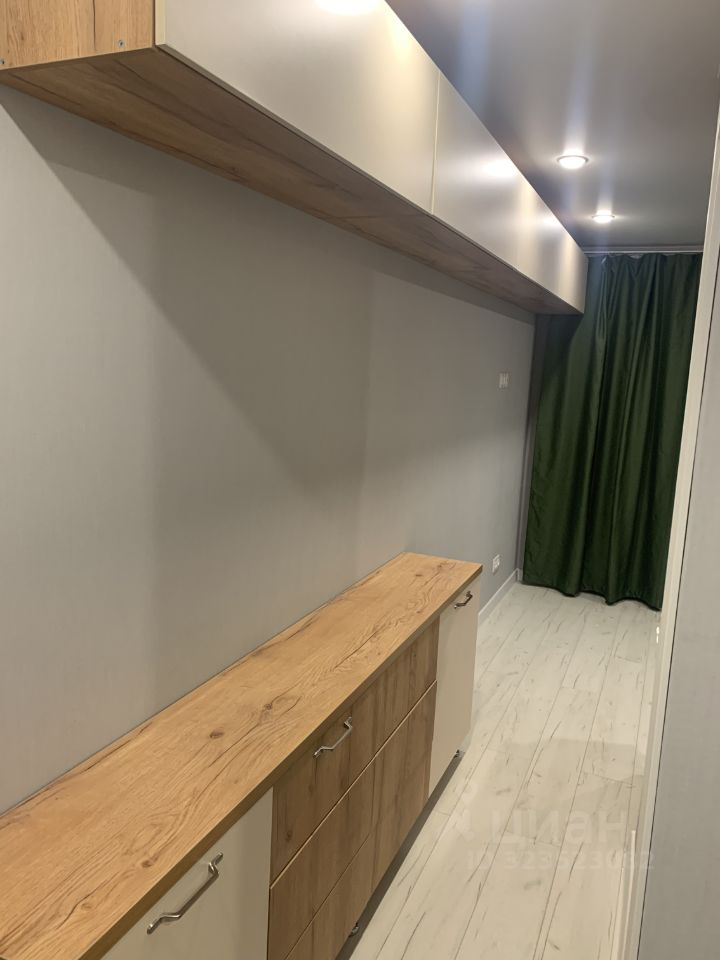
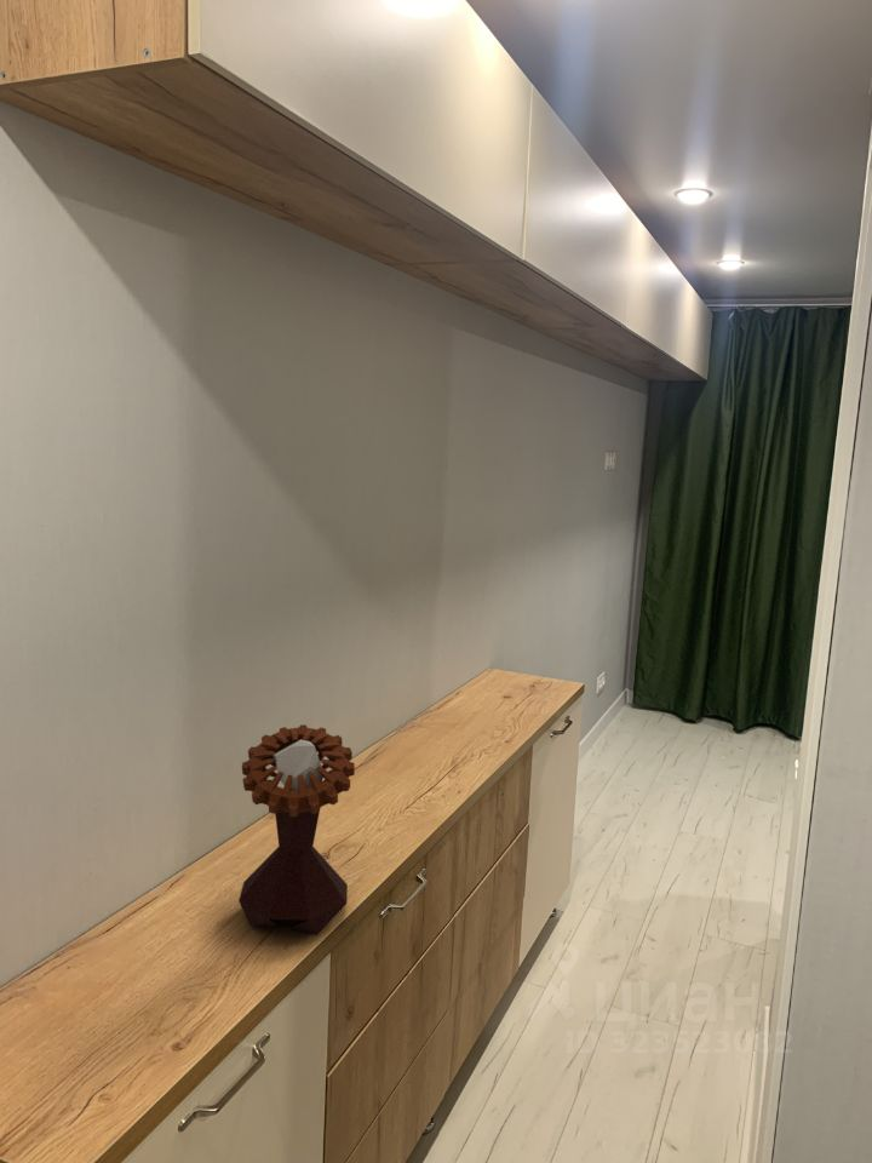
+ mushroom [237,723,356,936]
